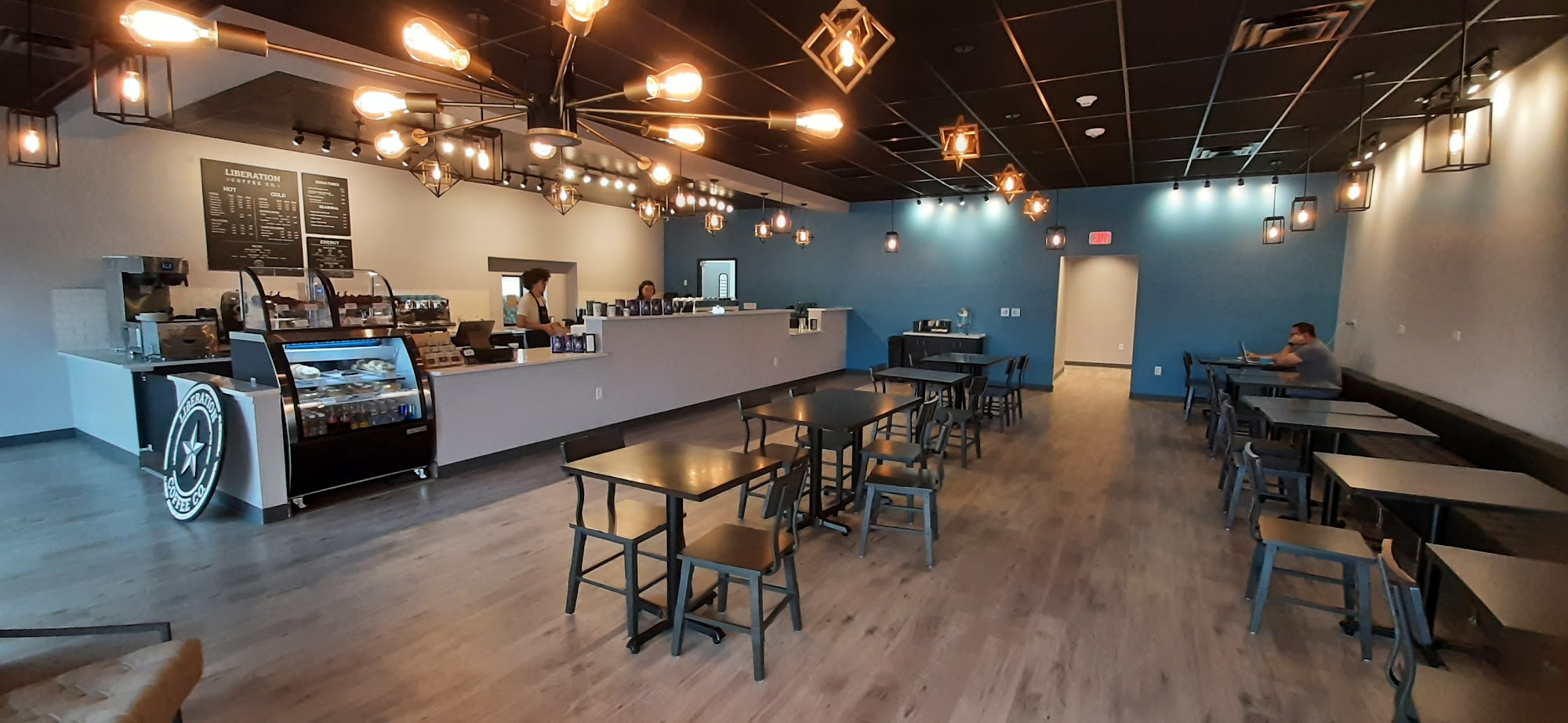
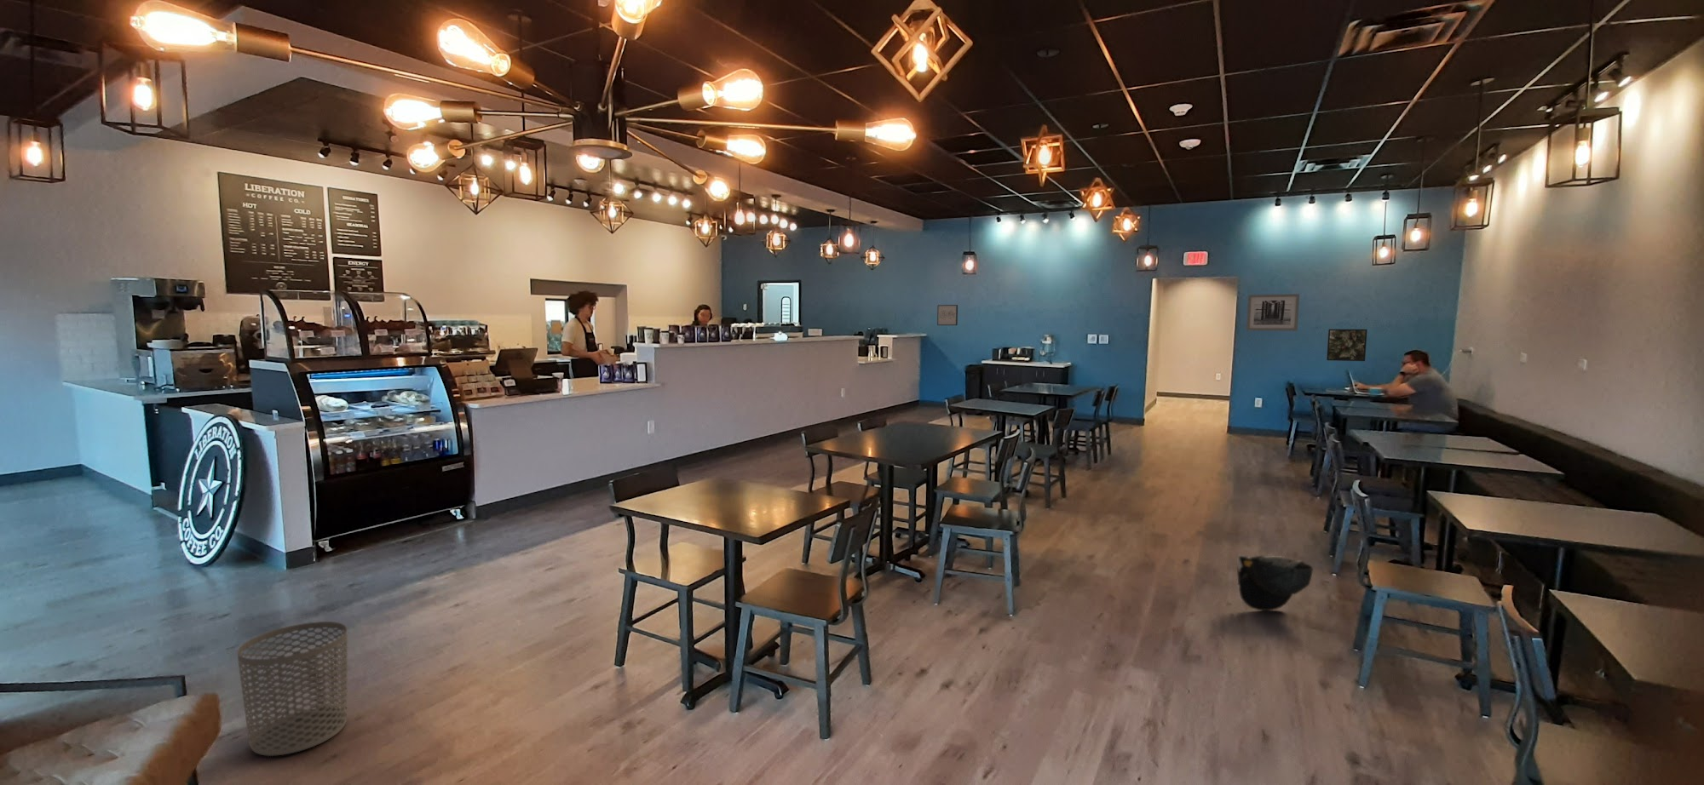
+ bag [1237,554,1314,611]
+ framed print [1326,329,1368,362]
+ wall art [937,304,958,326]
+ waste bin [237,621,349,757]
+ wall art [1245,293,1300,332]
